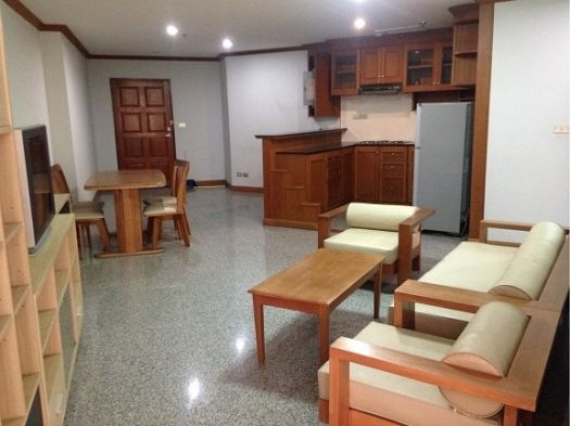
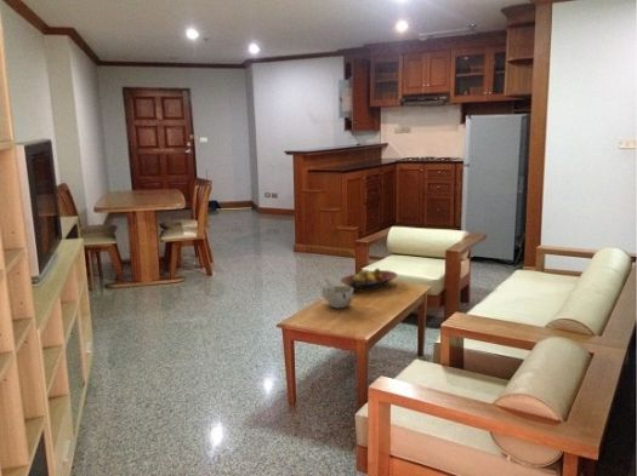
+ cup [322,276,354,309]
+ fruit bowl [339,266,398,292]
